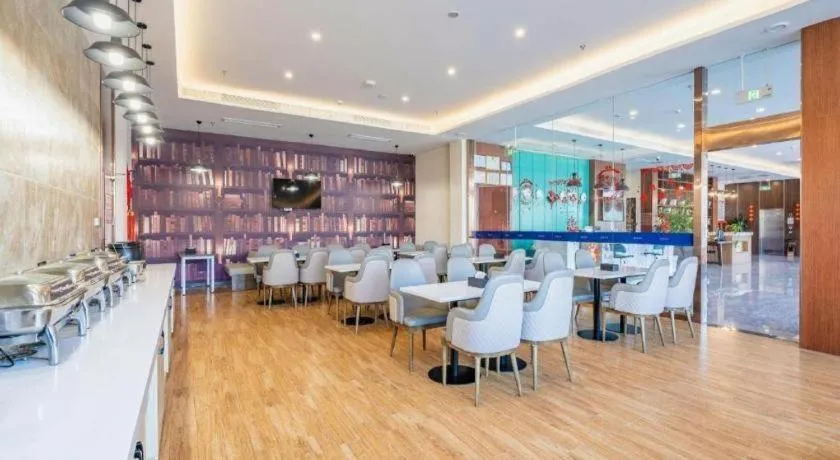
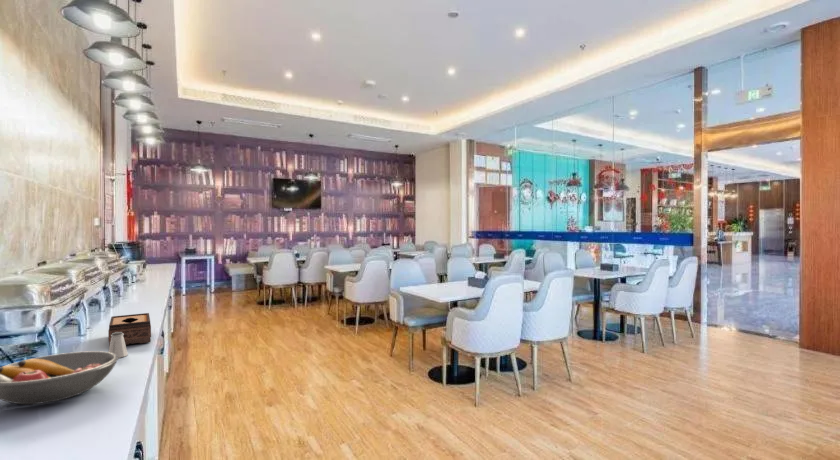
+ fruit bowl [0,350,120,405]
+ saltshaker [107,332,129,359]
+ tissue box [107,312,152,347]
